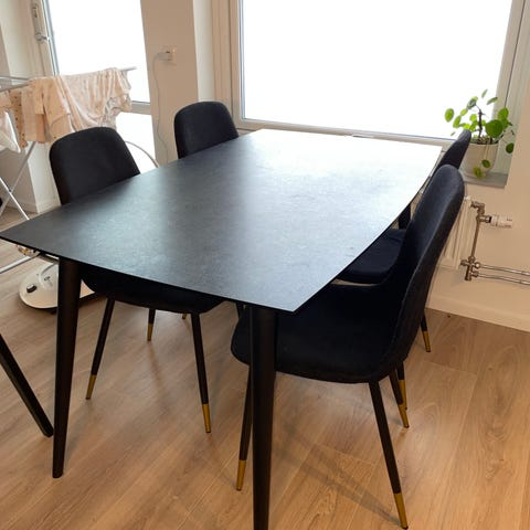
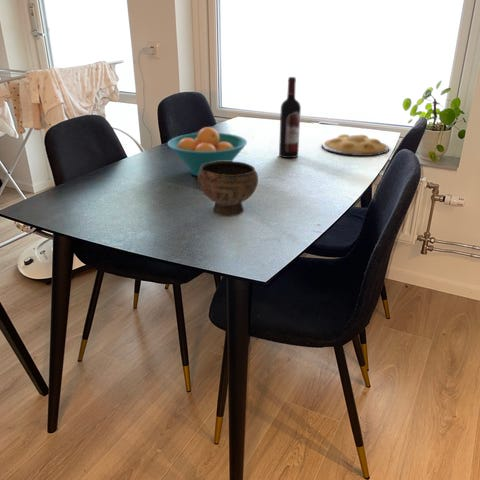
+ plate [321,133,390,157]
+ wine bottle [278,76,302,159]
+ bowl [197,161,259,217]
+ fruit bowl [167,126,248,177]
